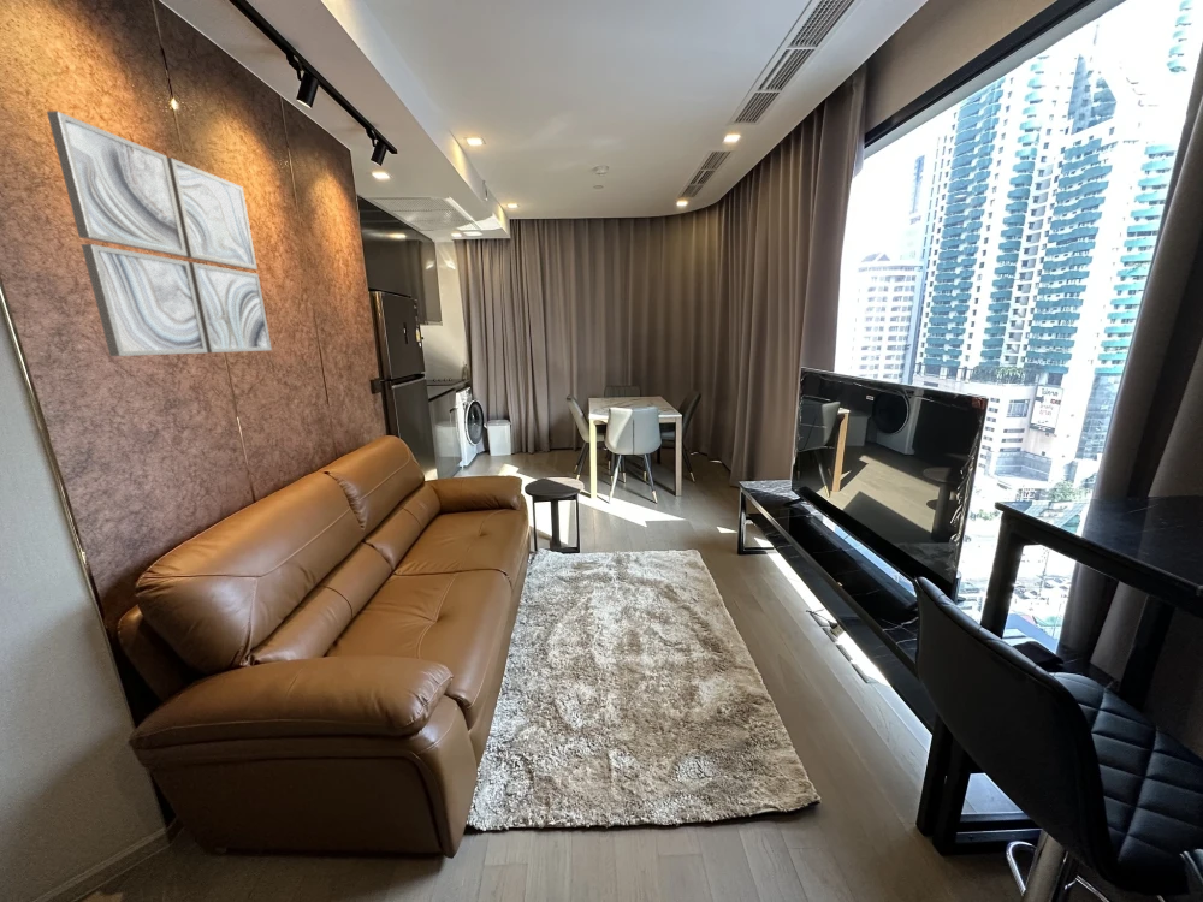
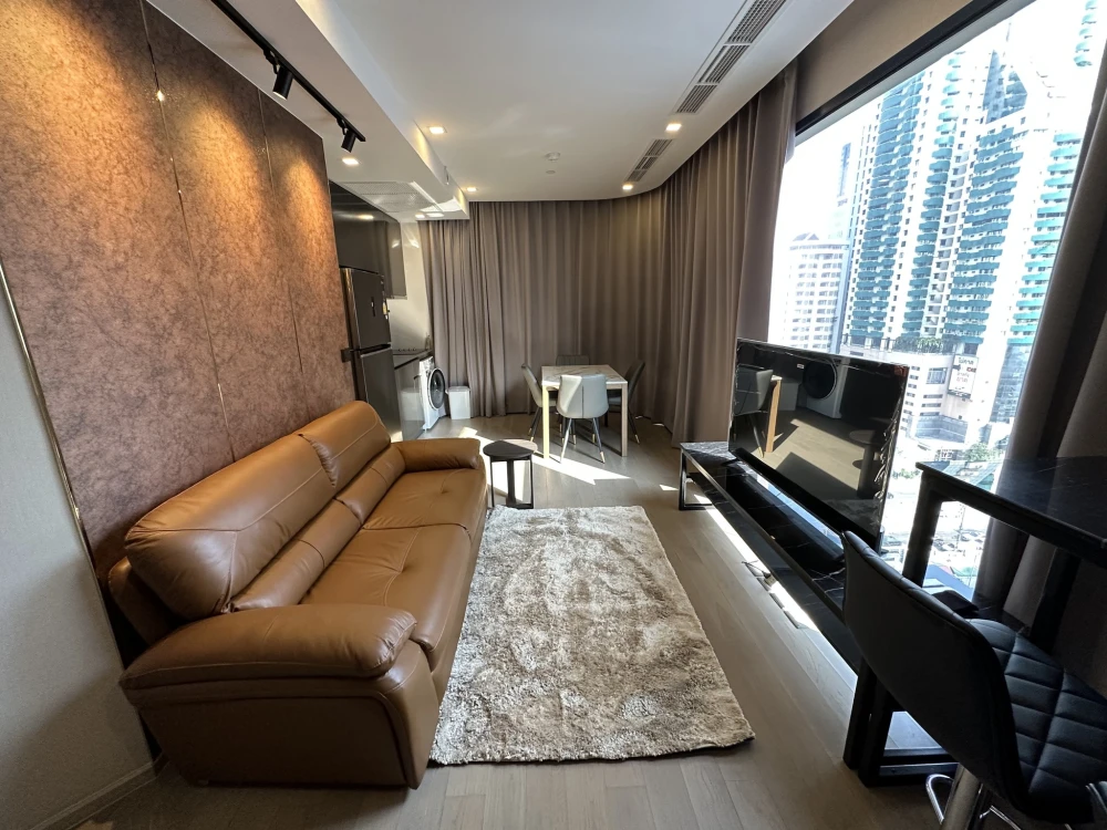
- wall art [46,109,273,357]
